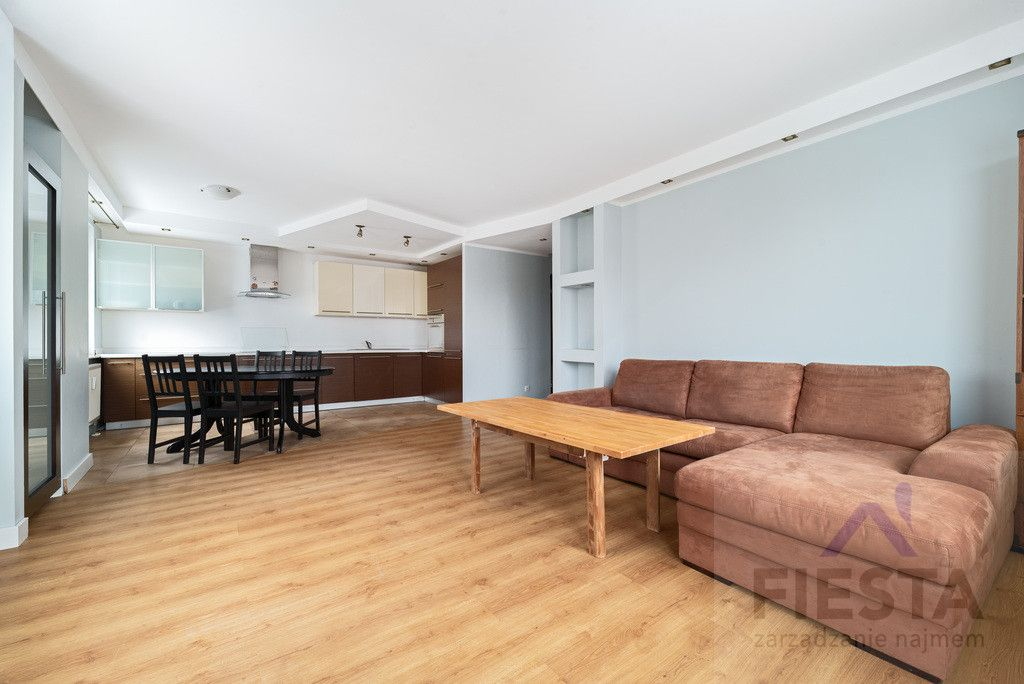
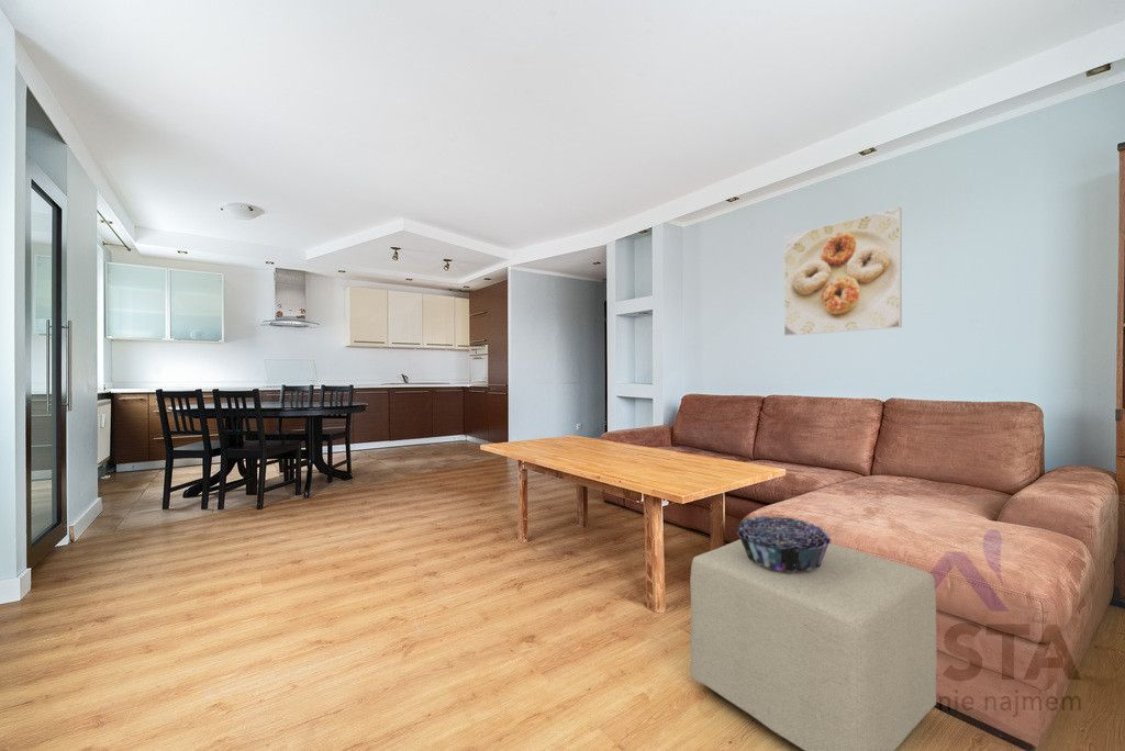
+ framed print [783,206,903,337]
+ ottoman [689,538,938,751]
+ decorative bowl [736,515,833,572]
